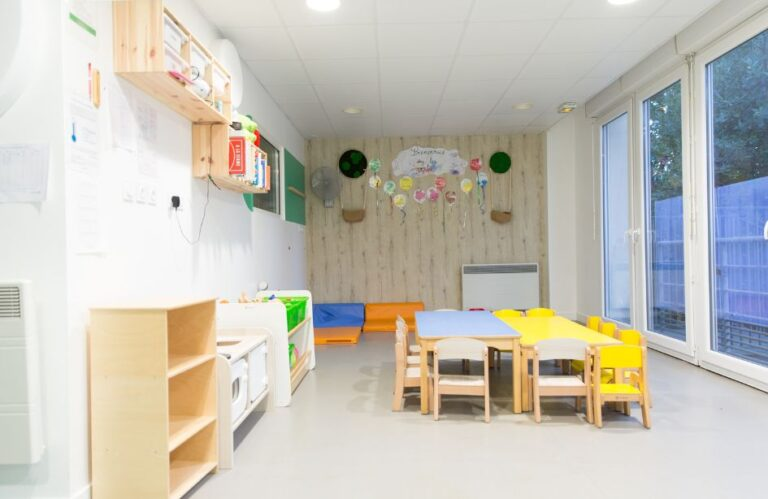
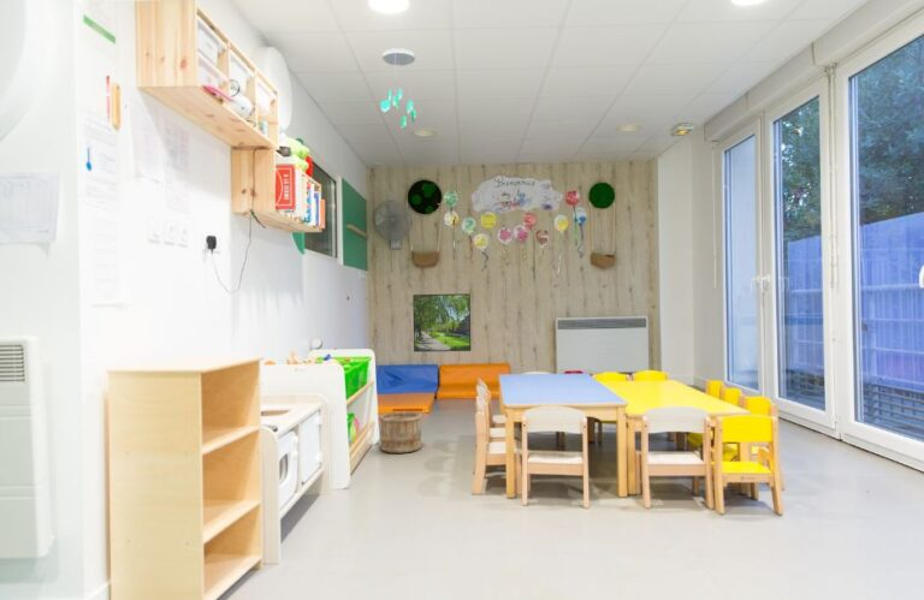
+ ceiling mobile [380,47,417,130]
+ wooden bucket [378,410,424,455]
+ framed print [411,292,472,354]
